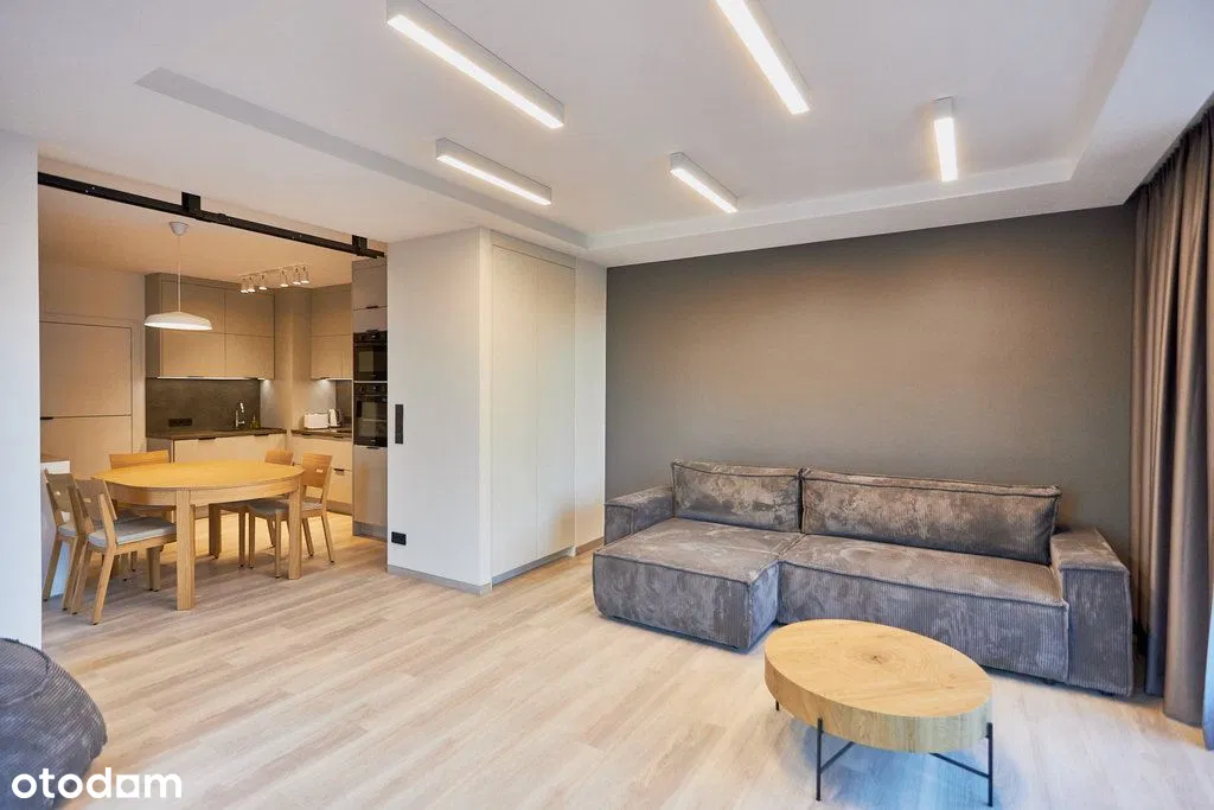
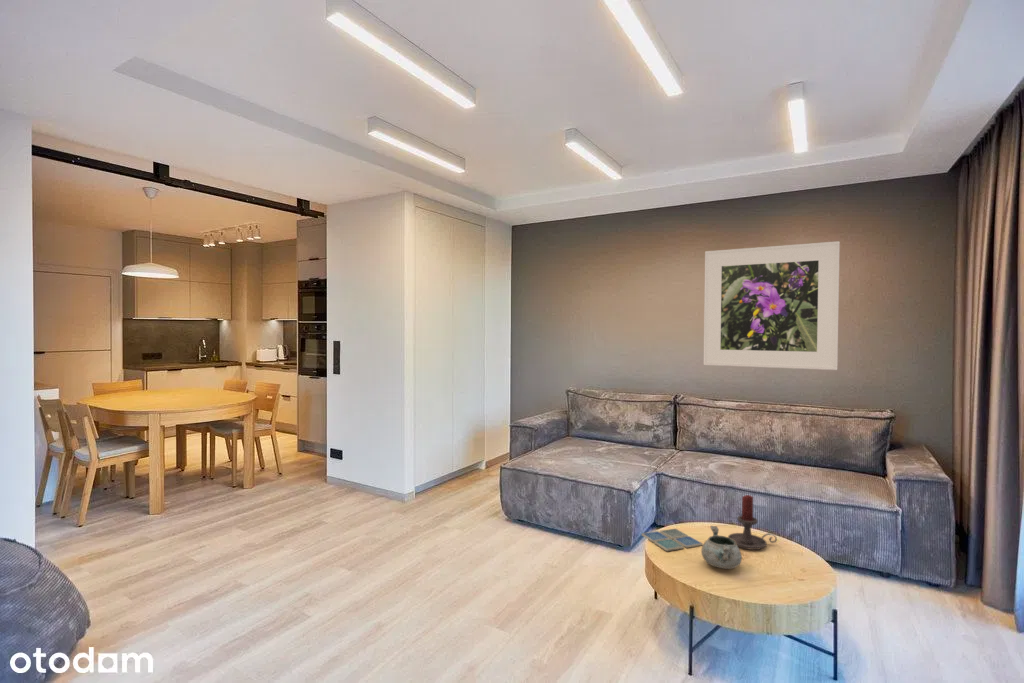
+ drink coaster [641,527,704,552]
+ decorative bowl [700,525,743,570]
+ candle holder [727,494,778,551]
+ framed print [703,240,841,371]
